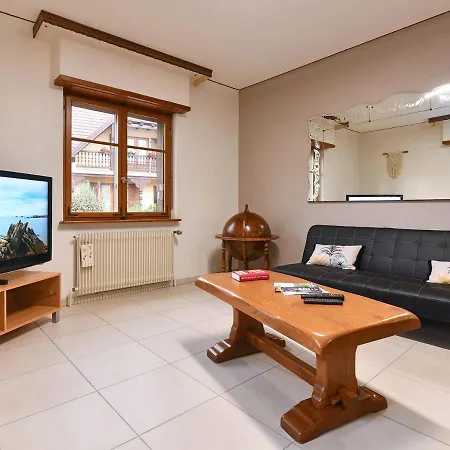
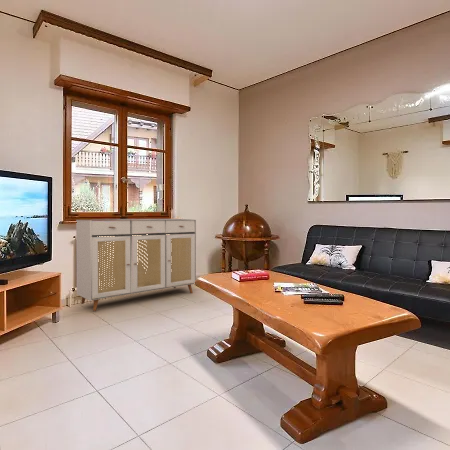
+ sideboard [75,218,197,312]
